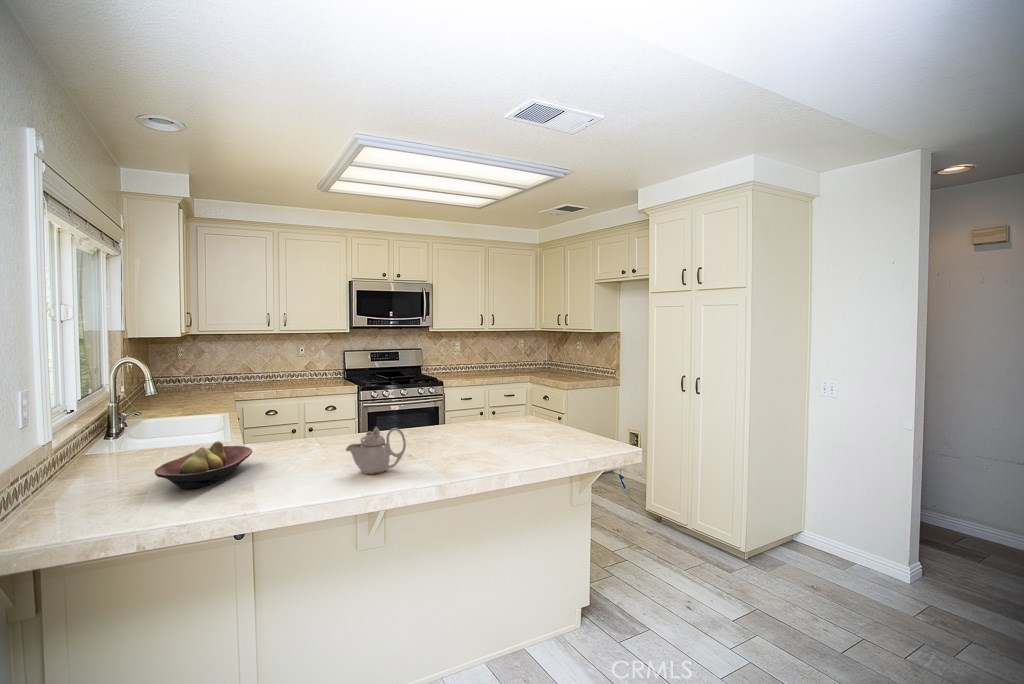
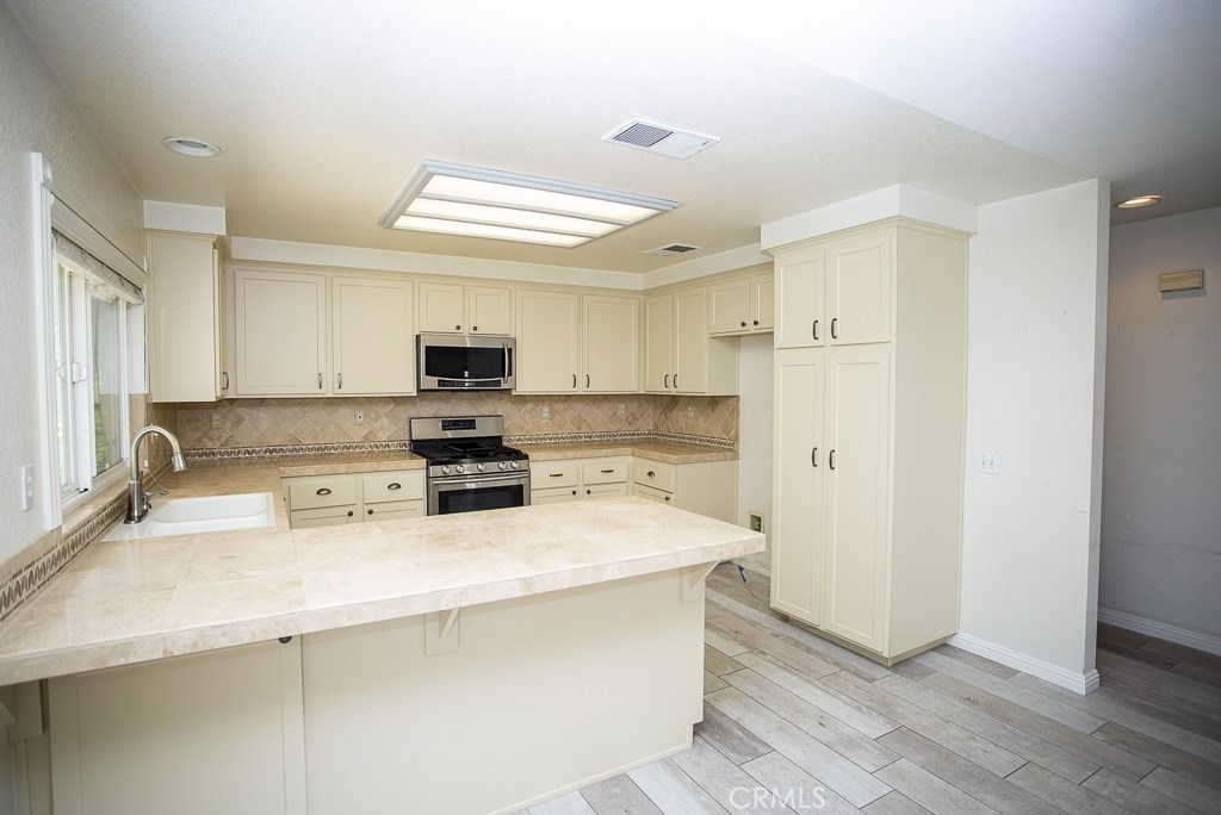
- teapot [345,425,407,476]
- fruit bowl [154,440,253,490]
